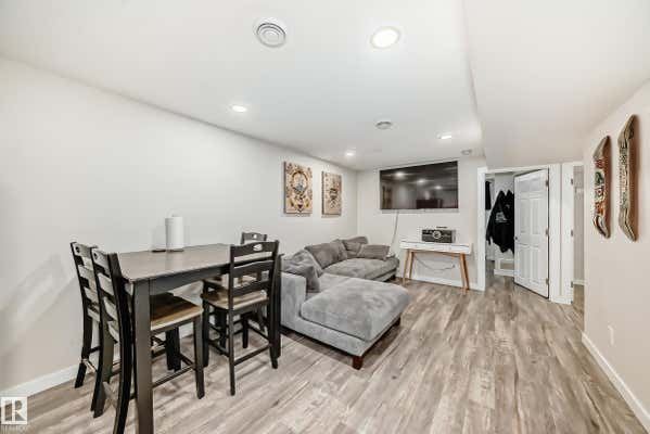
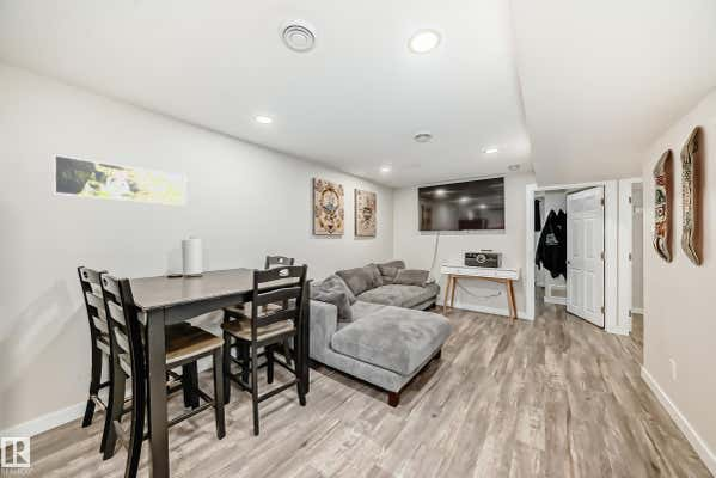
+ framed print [53,153,188,207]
